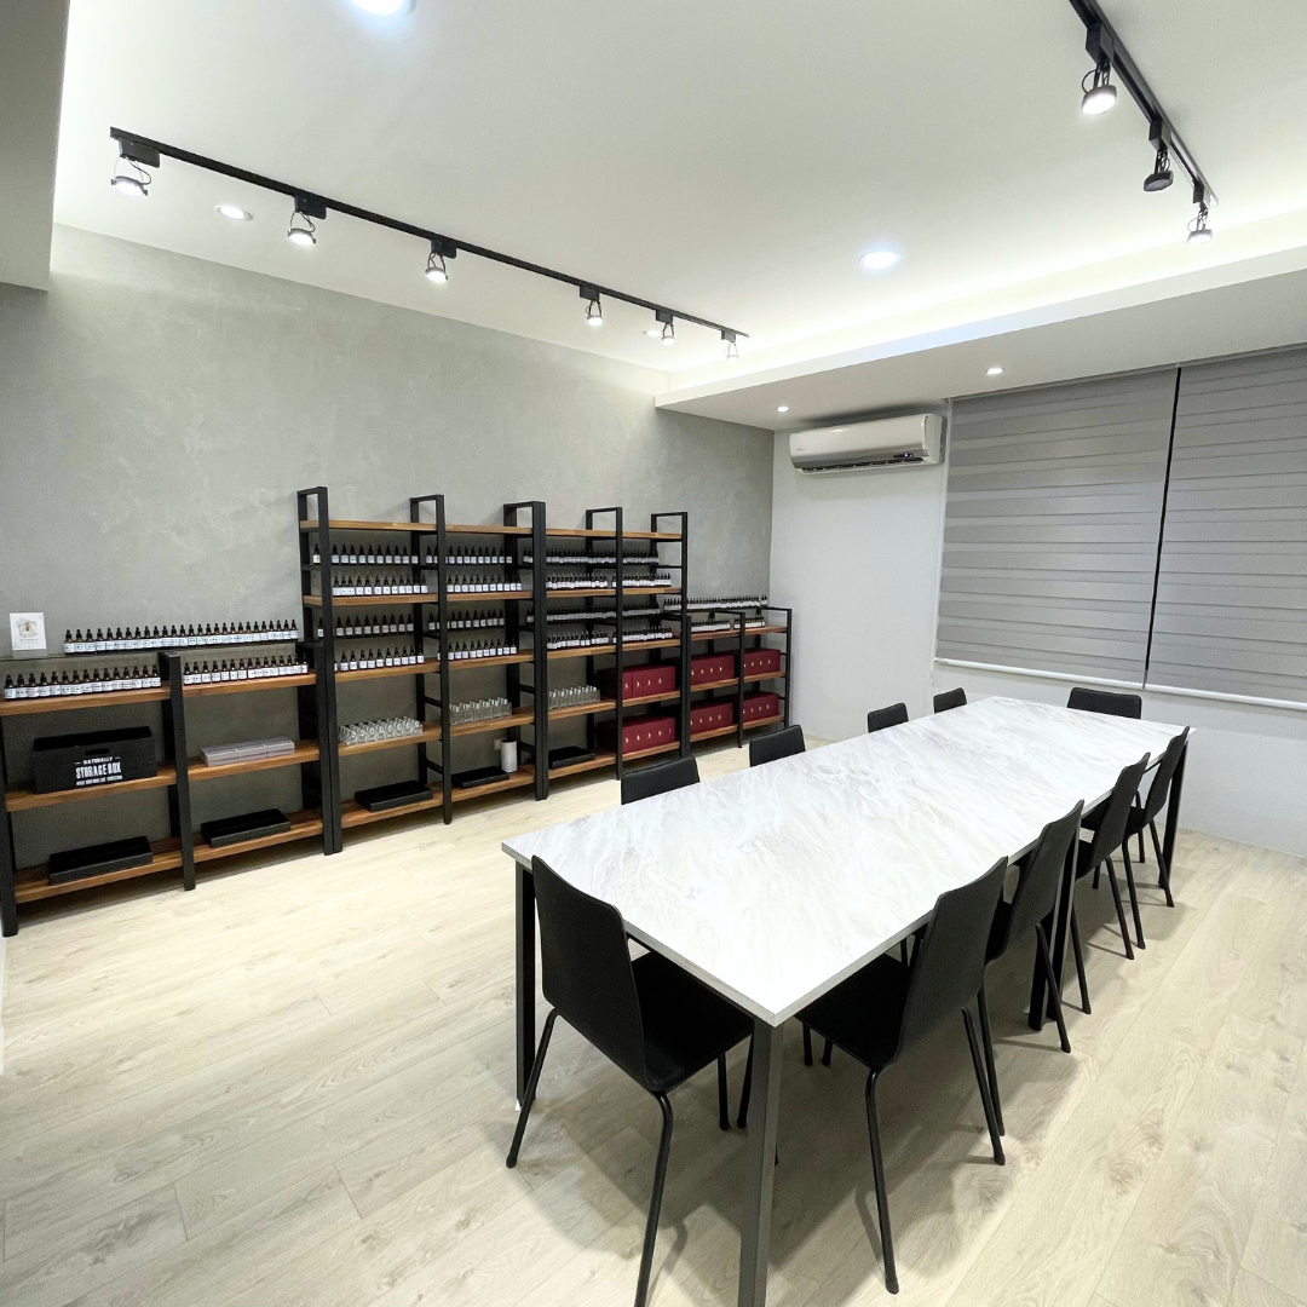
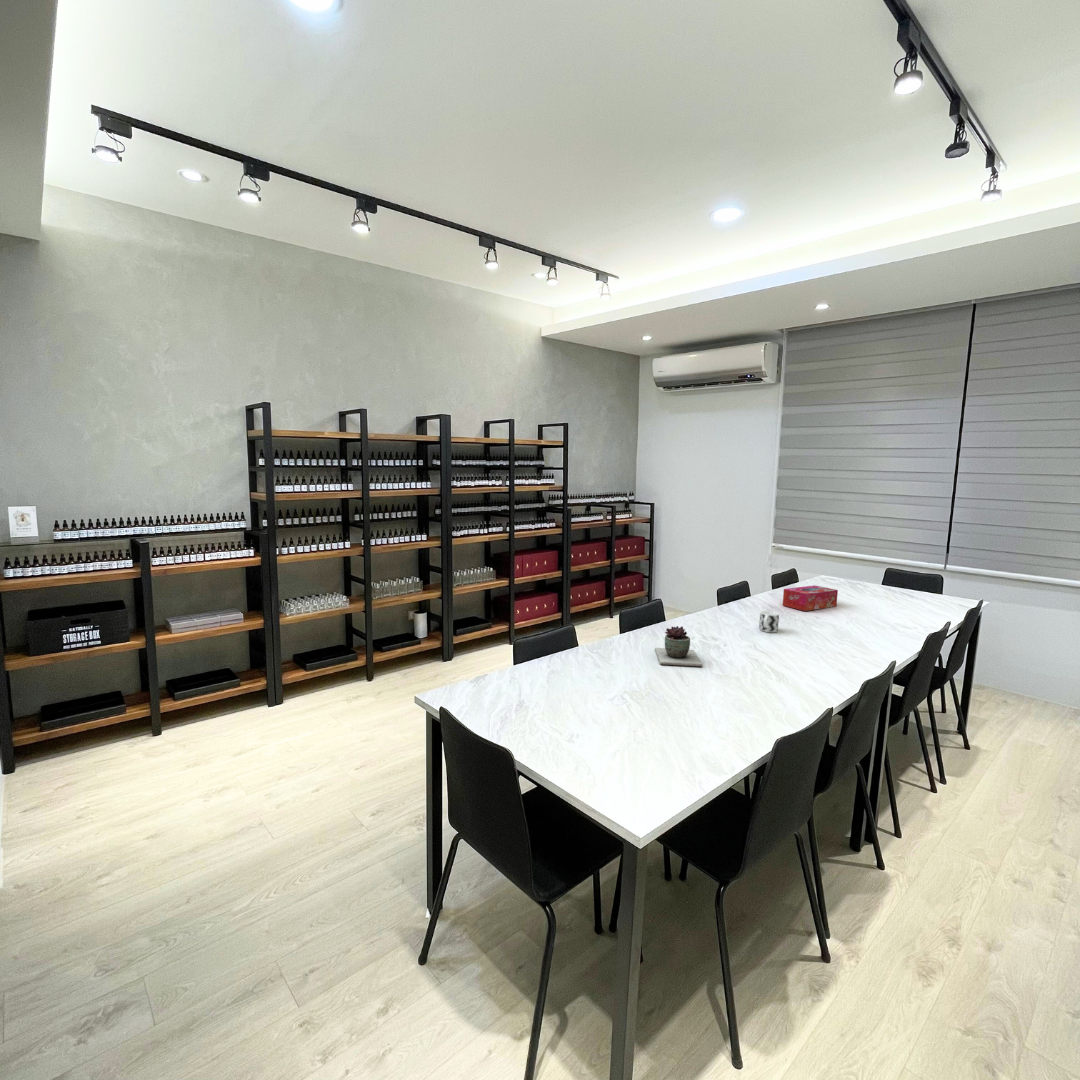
+ tissue box [782,584,839,612]
+ succulent plant [654,625,703,667]
+ cup [758,610,780,633]
